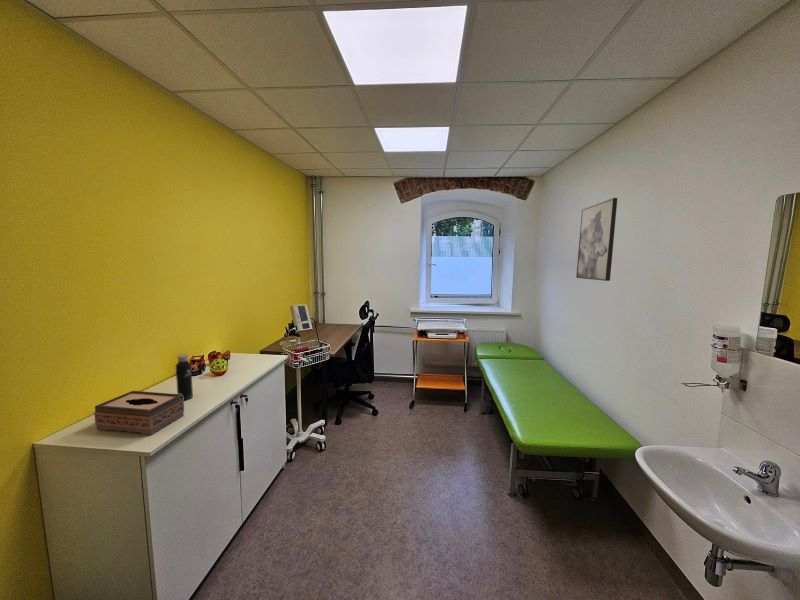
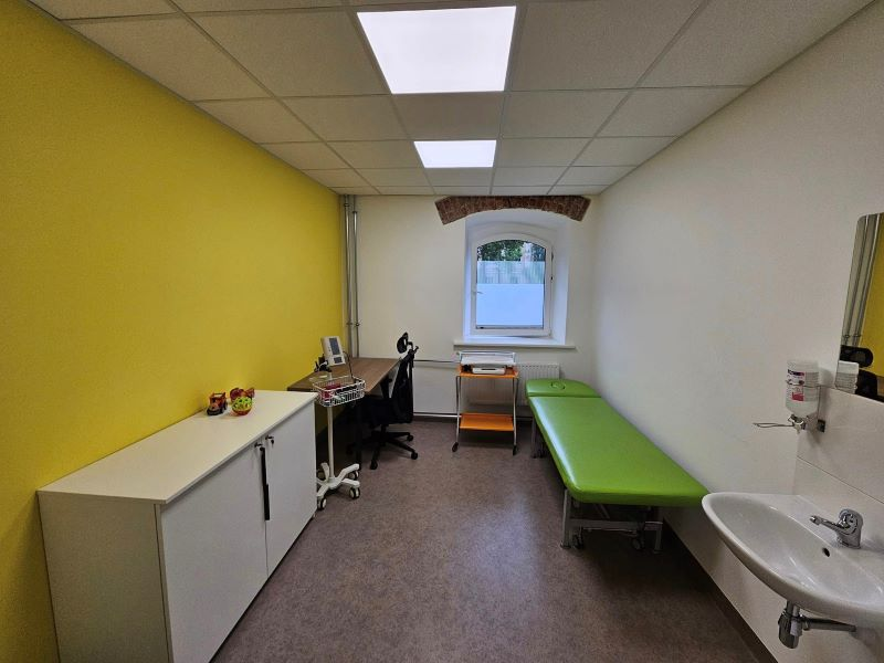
- wall art [575,197,618,282]
- tissue box [93,390,185,436]
- water bottle [175,350,194,401]
